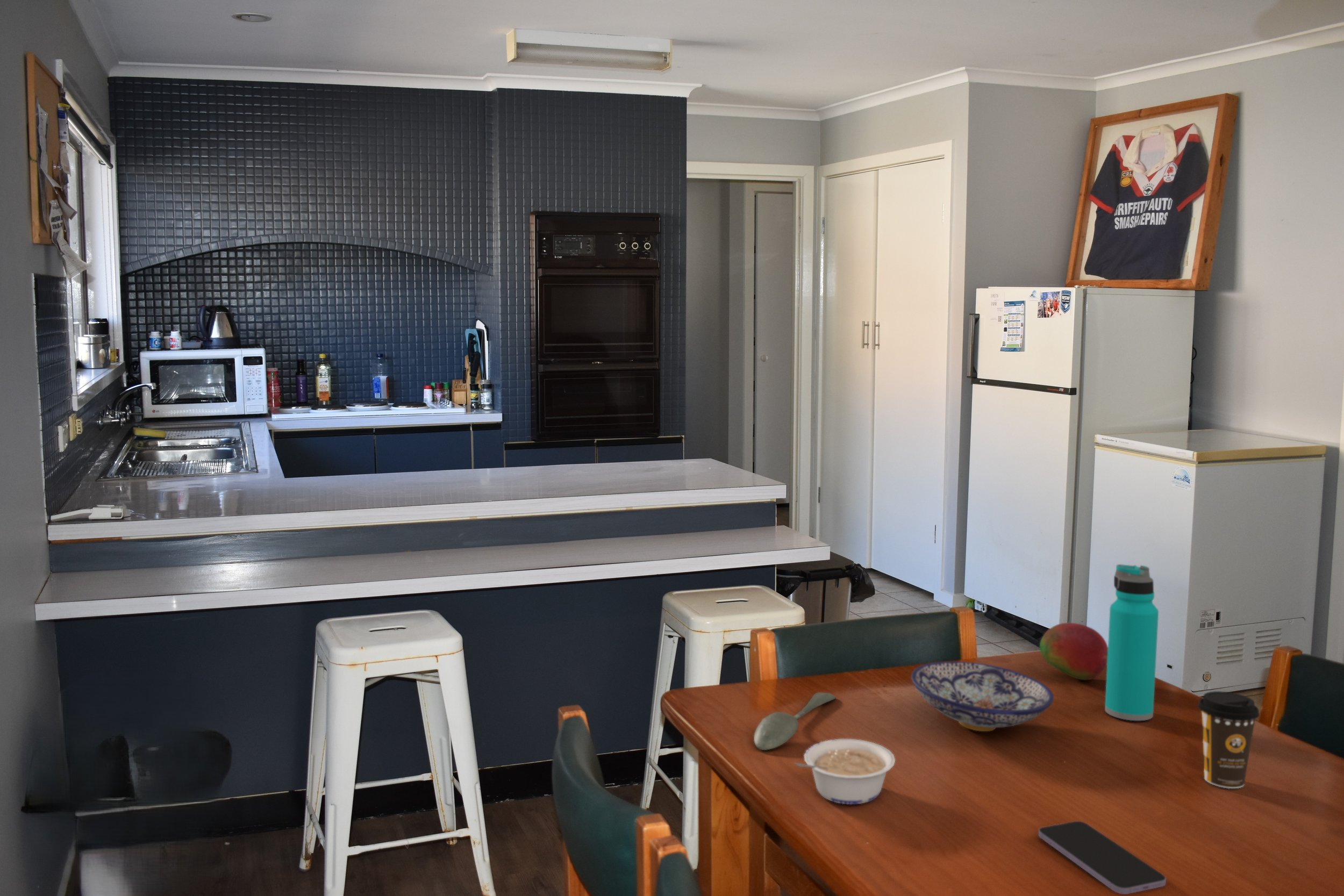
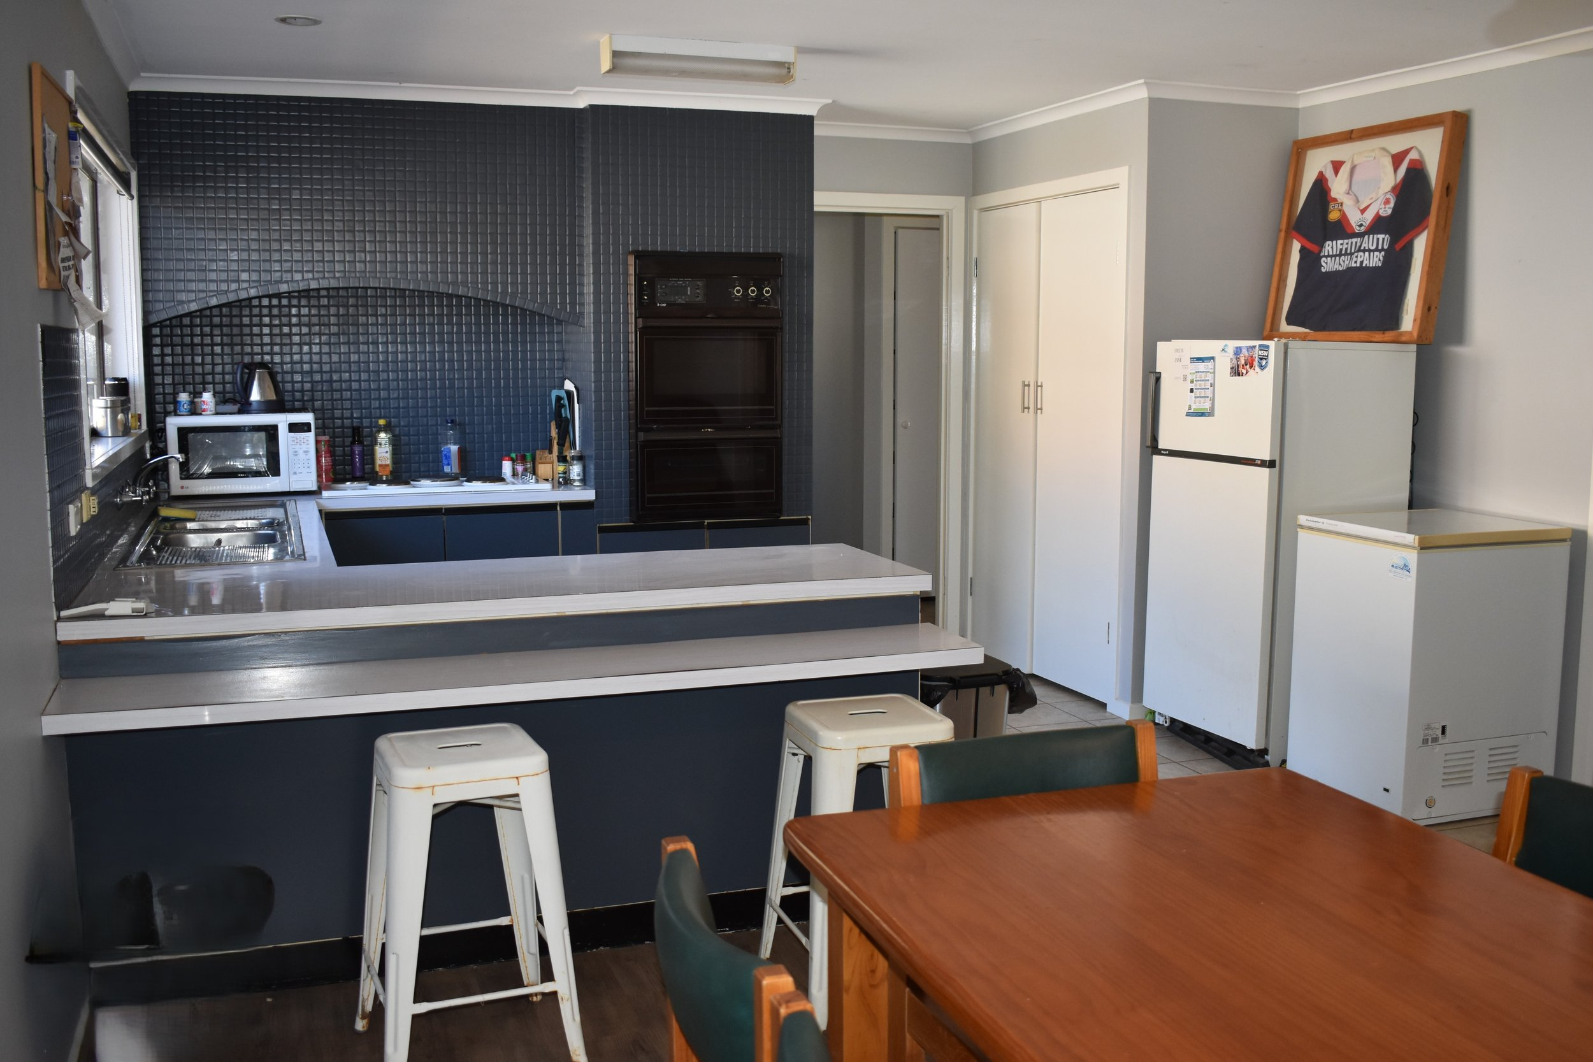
- legume [793,739,896,805]
- water bottle [1104,564,1159,721]
- bowl [911,661,1054,732]
- coffee cup [1197,691,1260,789]
- spoon [753,692,837,751]
- fruit [1039,622,1108,680]
- smartphone [1038,821,1167,895]
